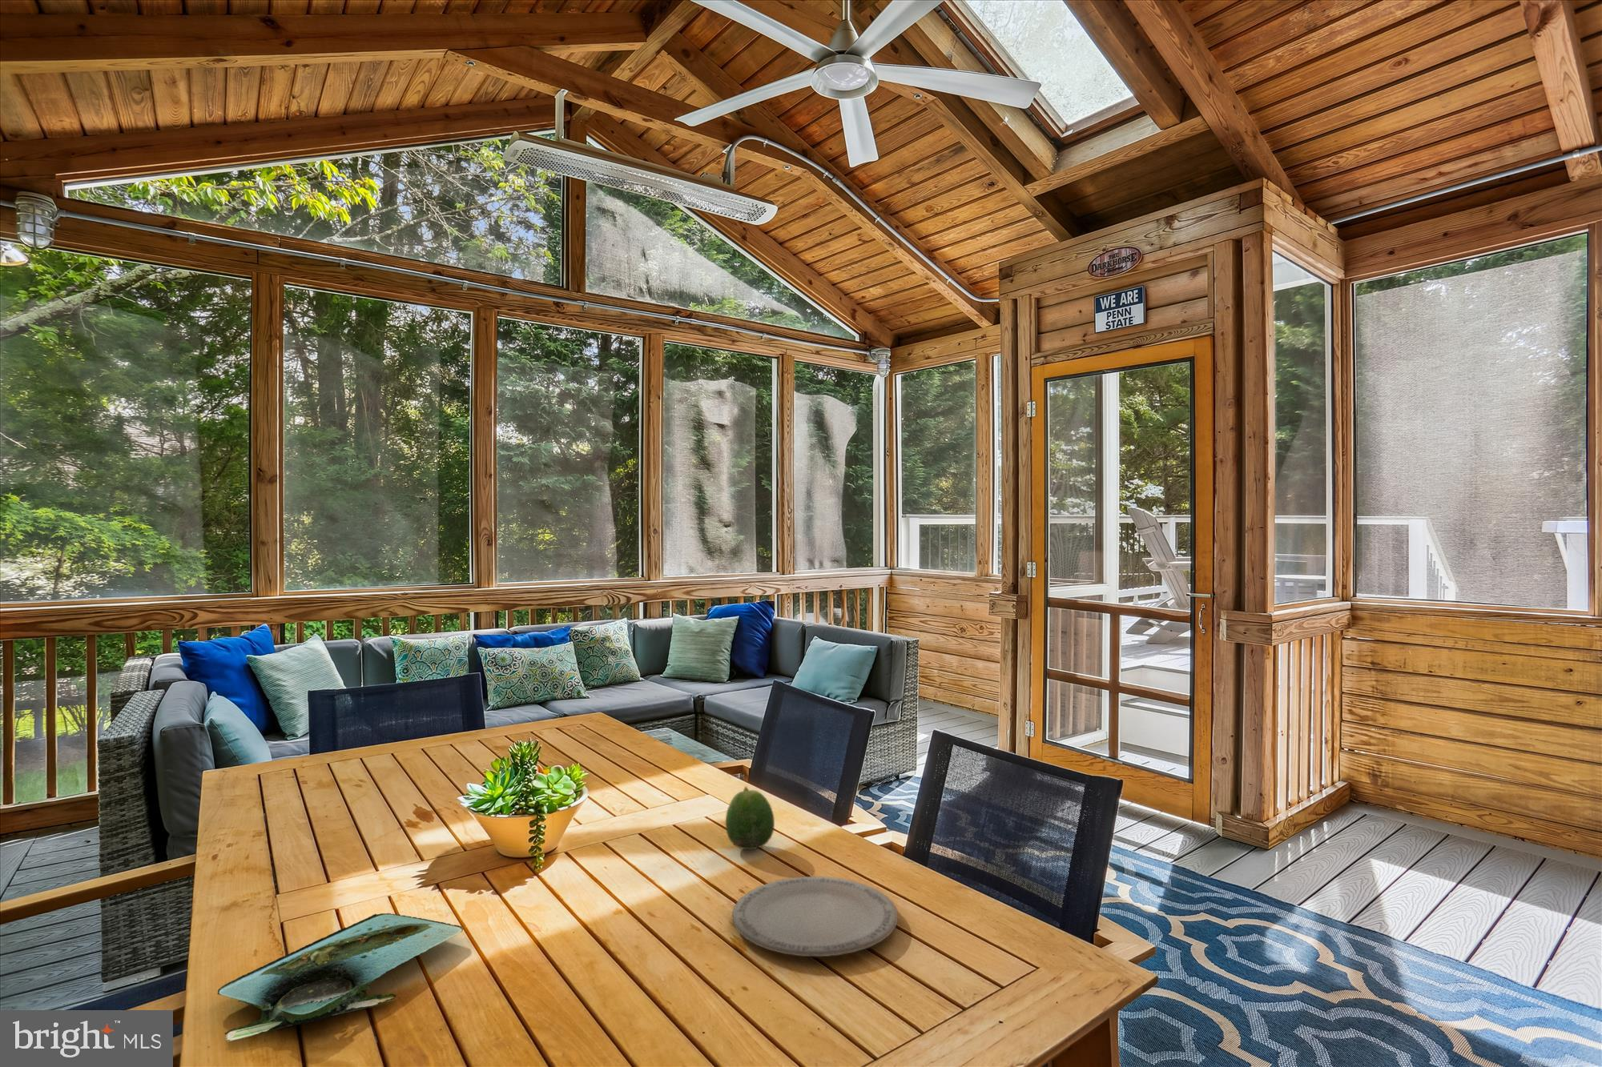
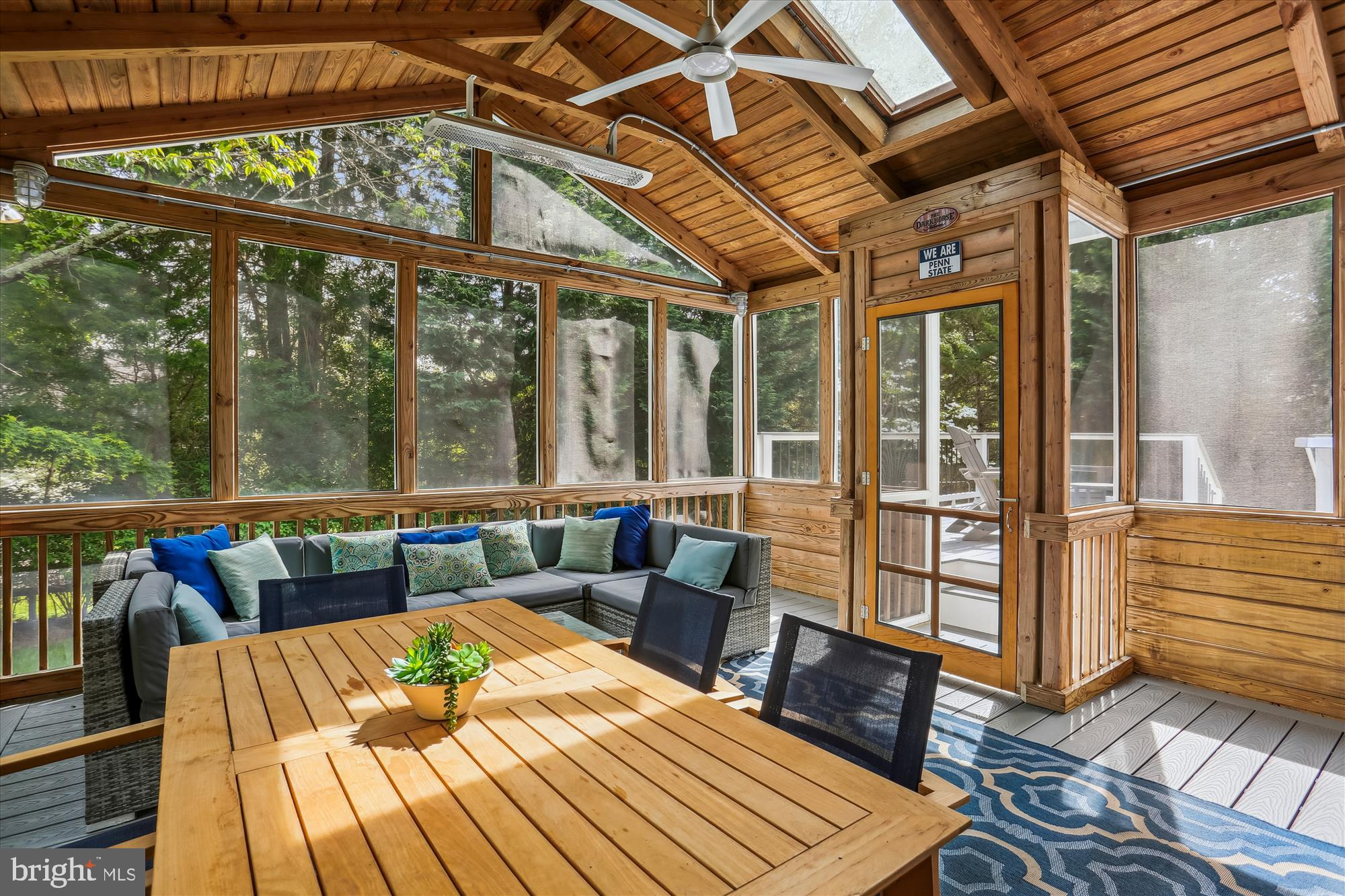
- plate [731,875,899,957]
- fruit [725,786,775,850]
- platter [217,912,463,1042]
